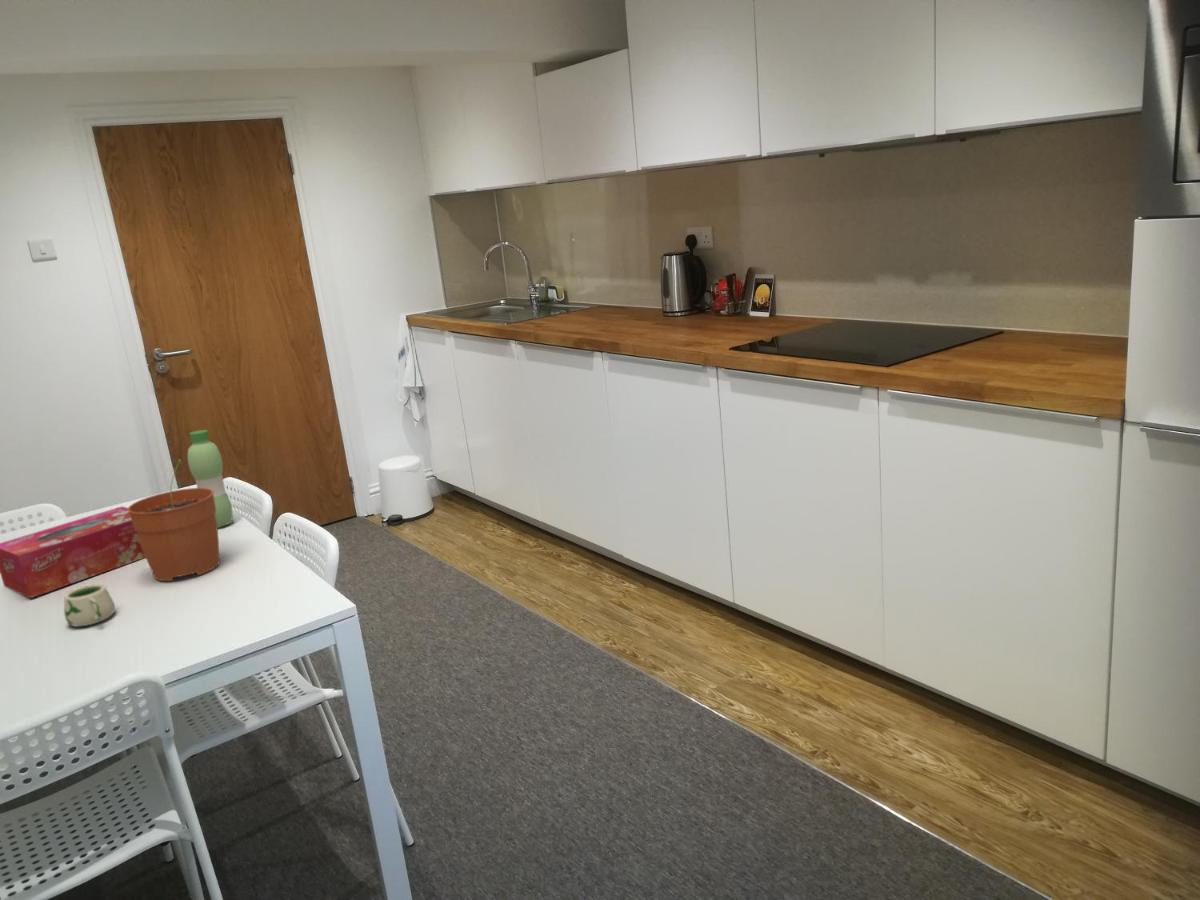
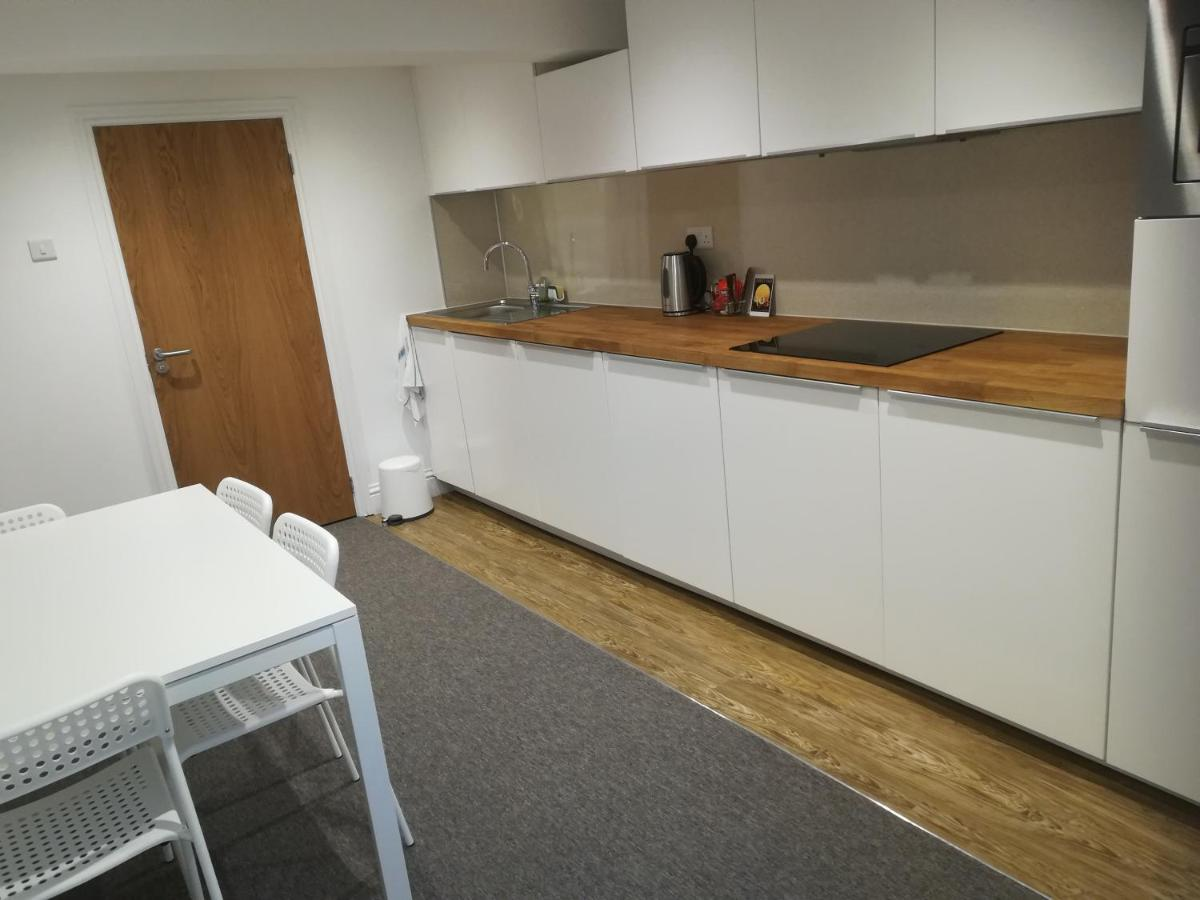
- tissue box [0,505,146,599]
- water bottle [187,429,234,529]
- plant pot [127,458,221,582]
- mug [63,583,116,628]
